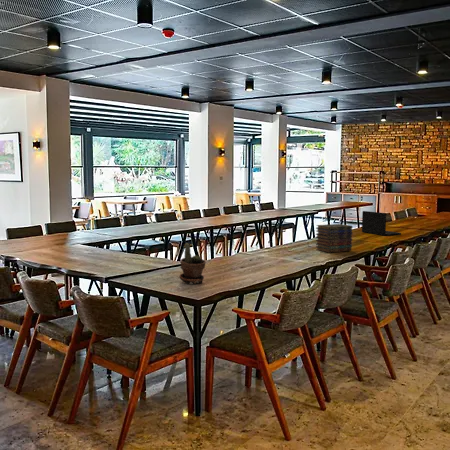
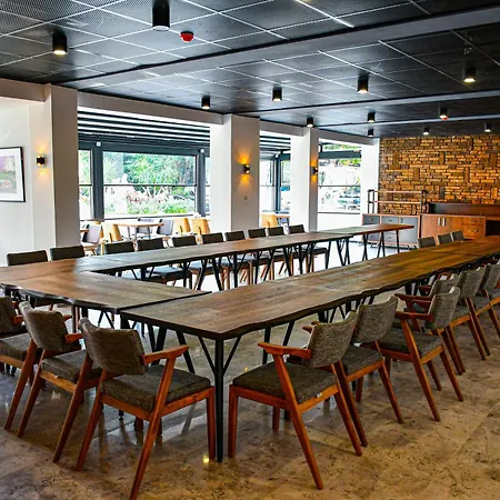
- laptop [361,210,402,236]
- book stack [315,223,354,254]
- potted plant [178,242,207,285]
